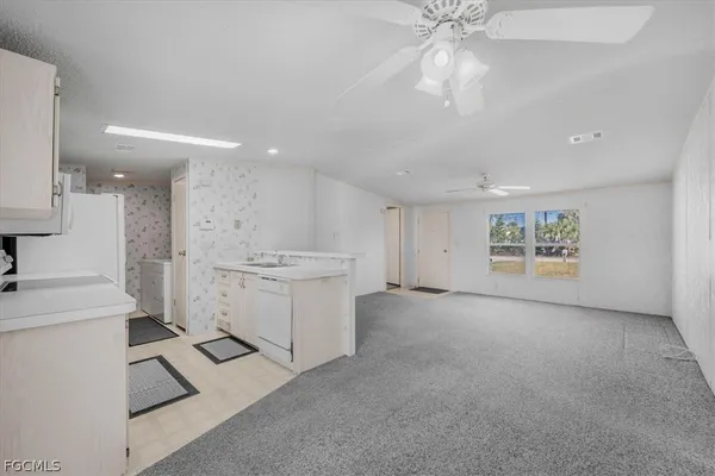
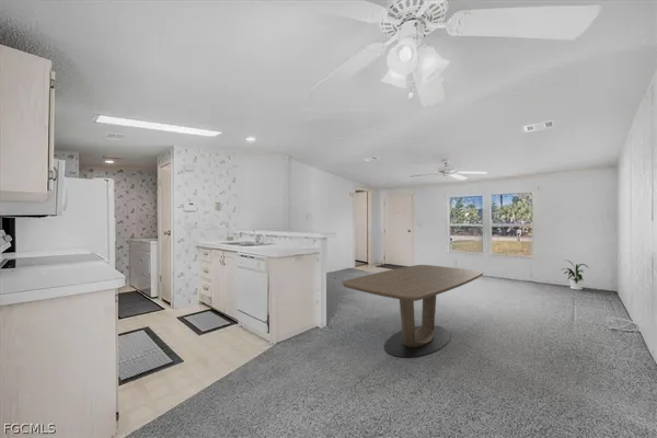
+ dining table [342,264,484,359]
+ house plant [560,258,590,291]
